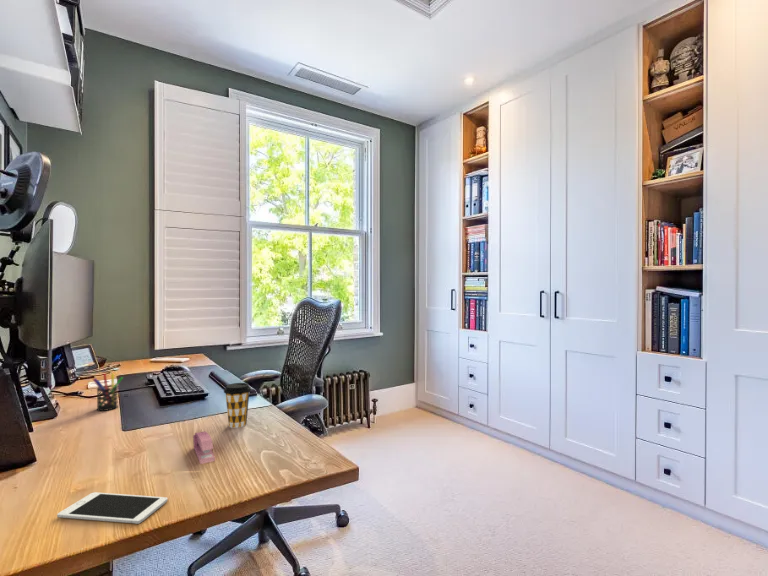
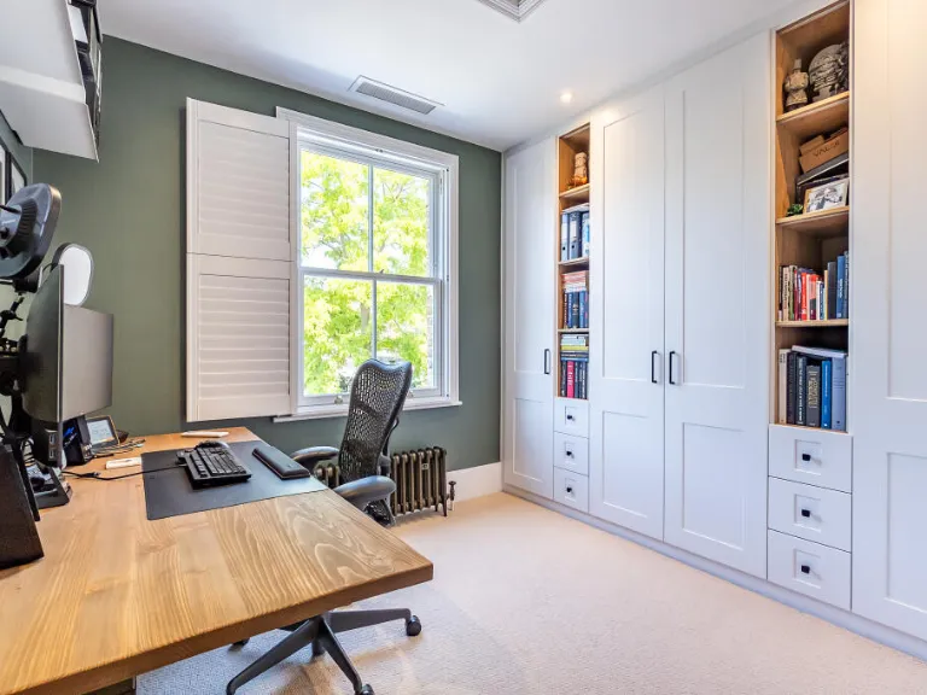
- cell phone [56,491,168,525]
- pen holder [92,373,124,412]
- coffee cup [223,382,252,429]
- stapler [192,431,216,465]
